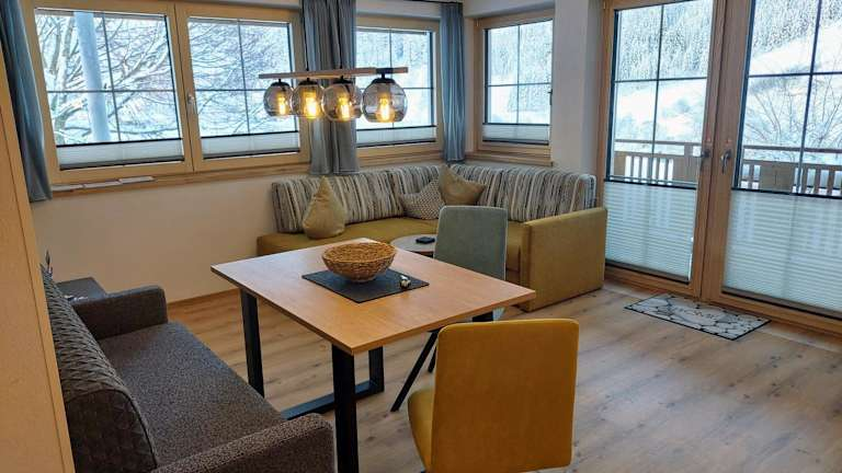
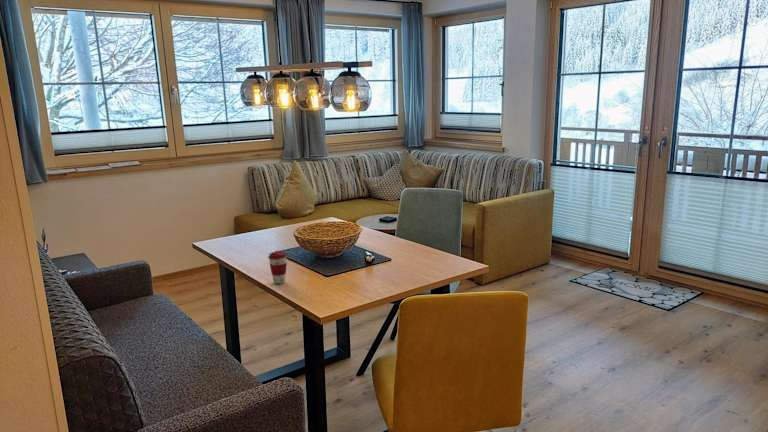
+ coffee cup [267,250,288,285]
